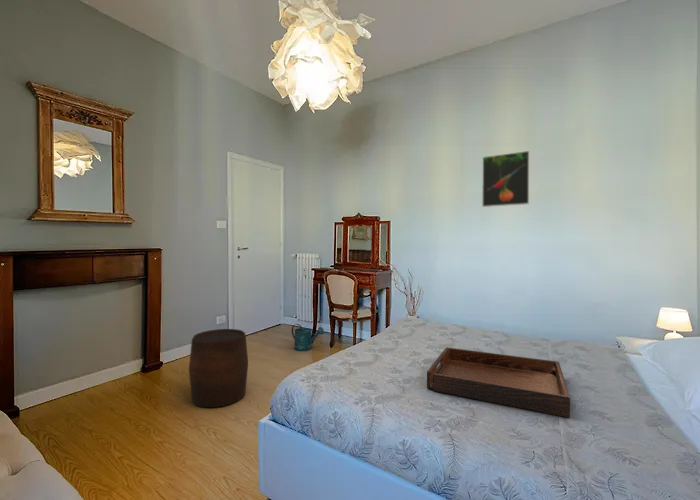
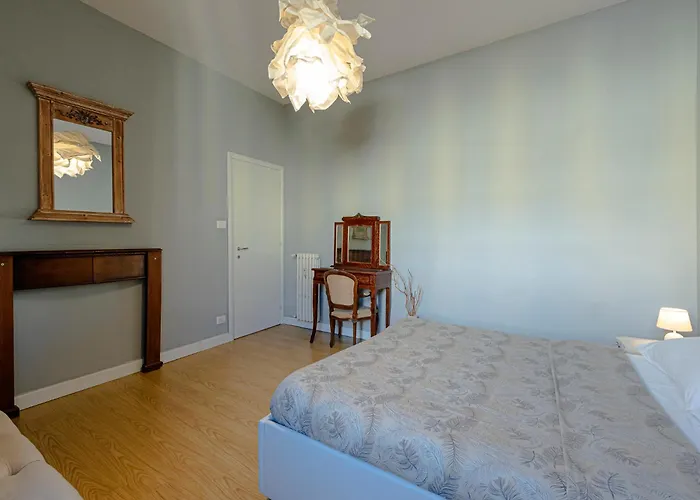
- stool [188,328,249,408]
- watering can [291,323,325,352]
- serving tray [426,347,571,418]
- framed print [481,150,530,208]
